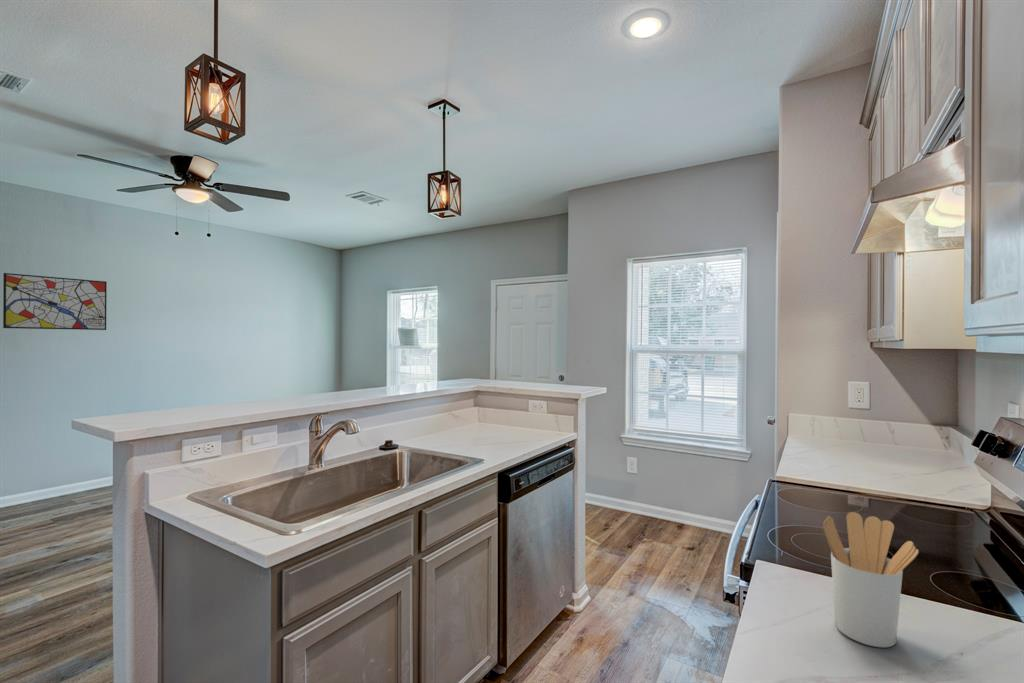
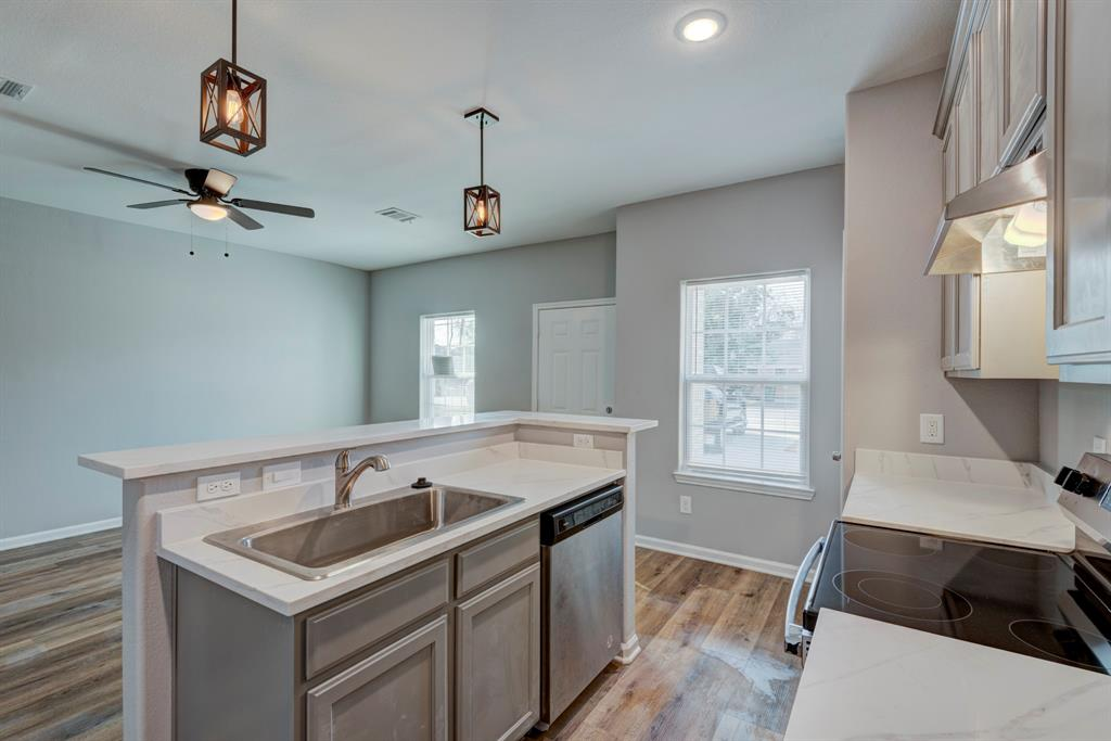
- utensil holder [822,511,920,649]
- wall art [2,272,108,331]
